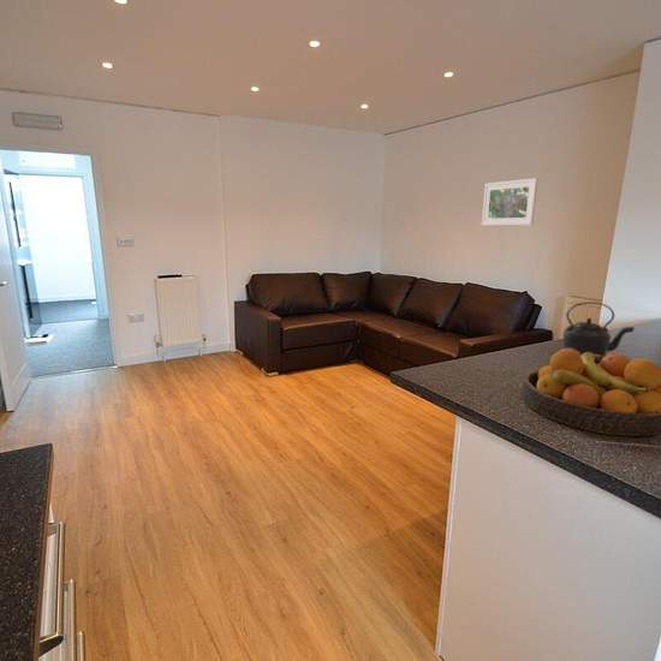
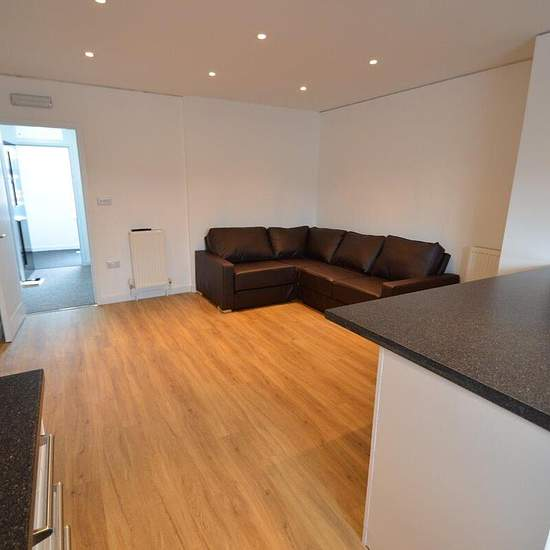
- kettle [561,300,636,363]
- fruit bowl [522,349,661,437]
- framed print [481,177,540,227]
